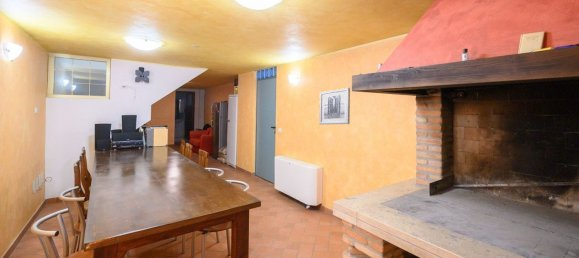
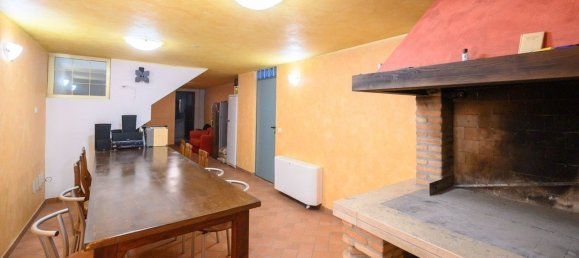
- wall art [319,87,351,125]
